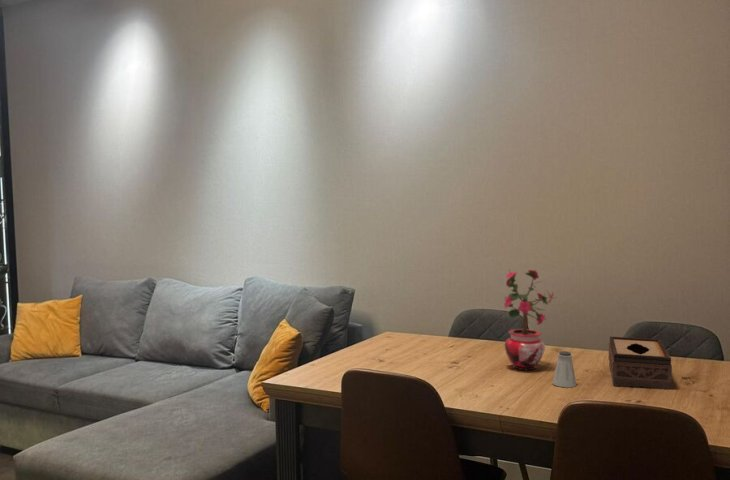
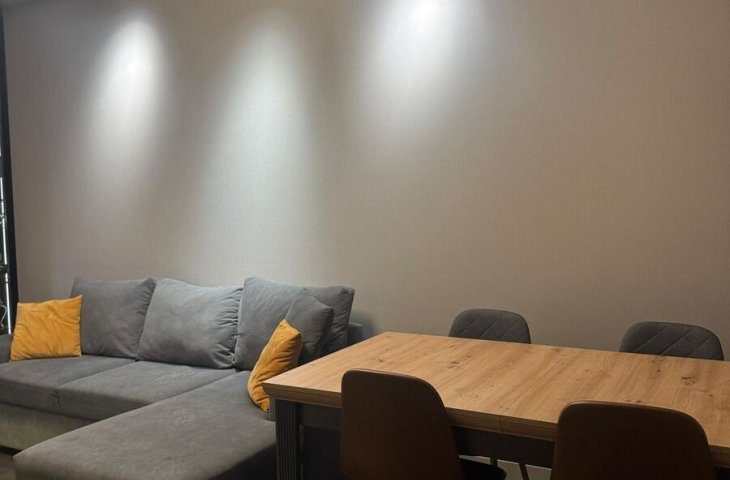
- potted plant [503,268,558,371]
- tissue box [608,336,673,390]
- saltshaker [552,350,578,388]
